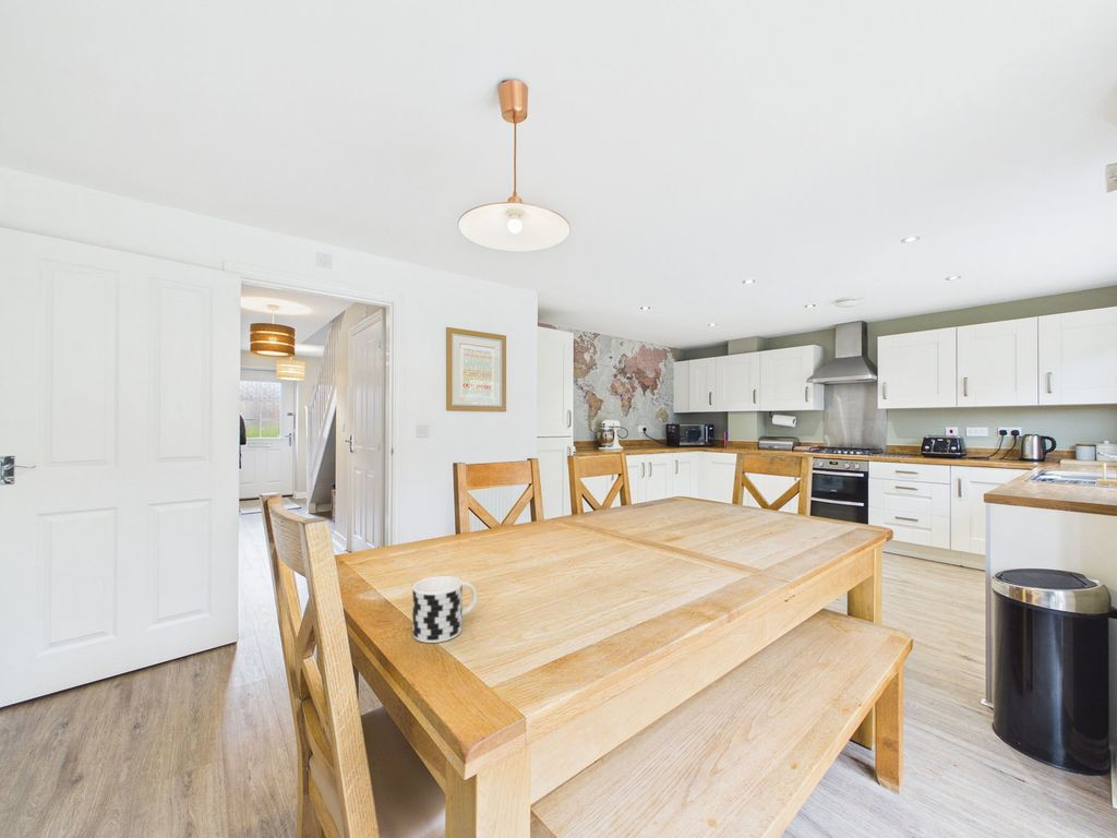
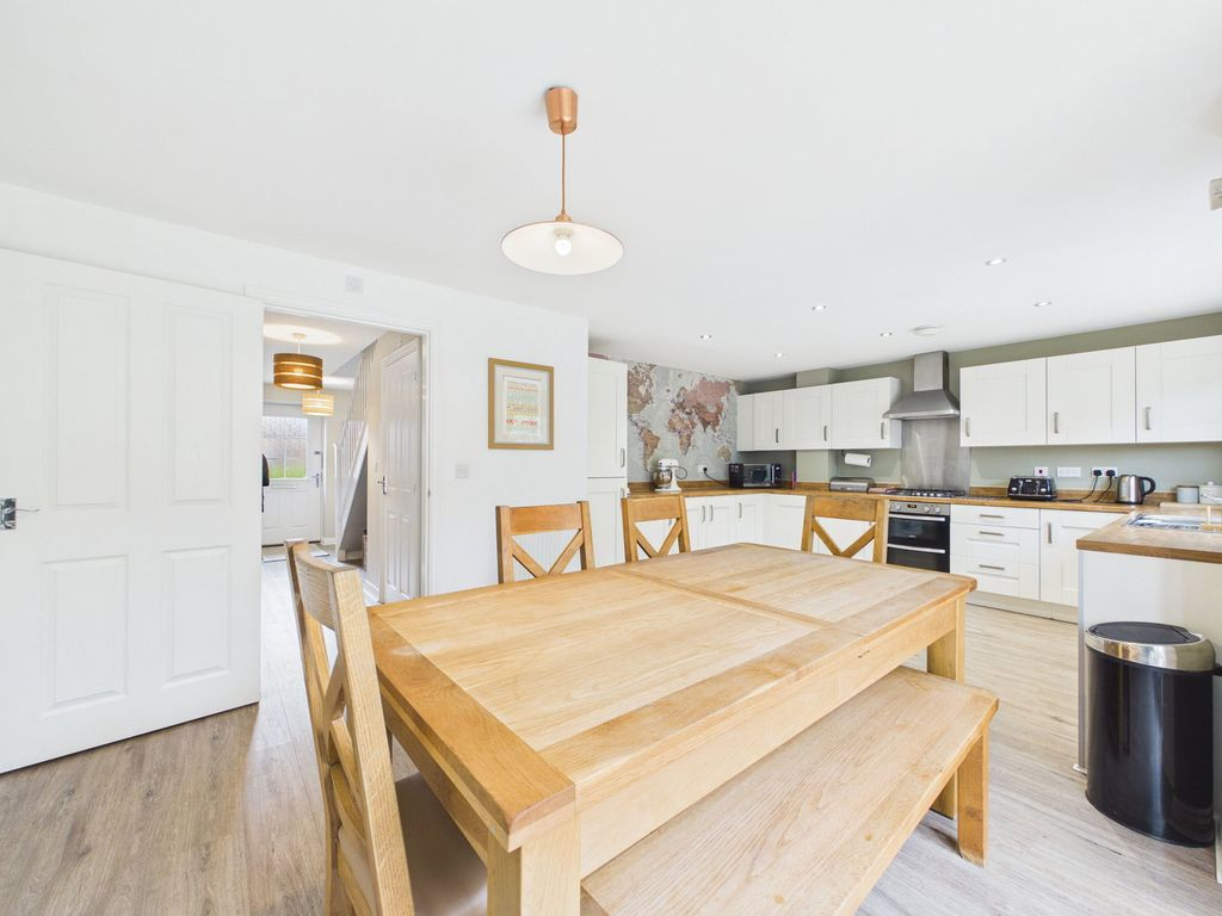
- cup [411,575,478,644]
